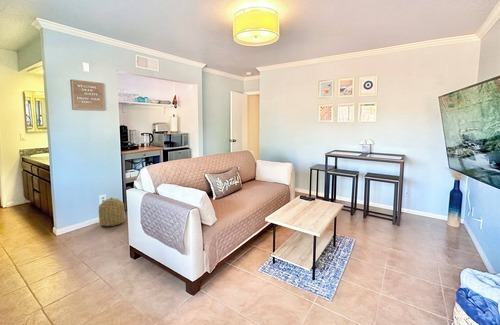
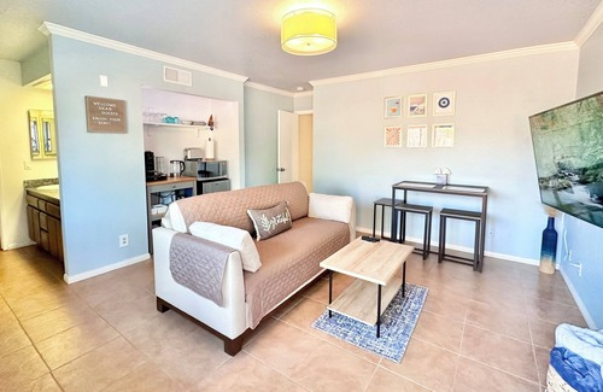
- basket [98,197,126,227]
